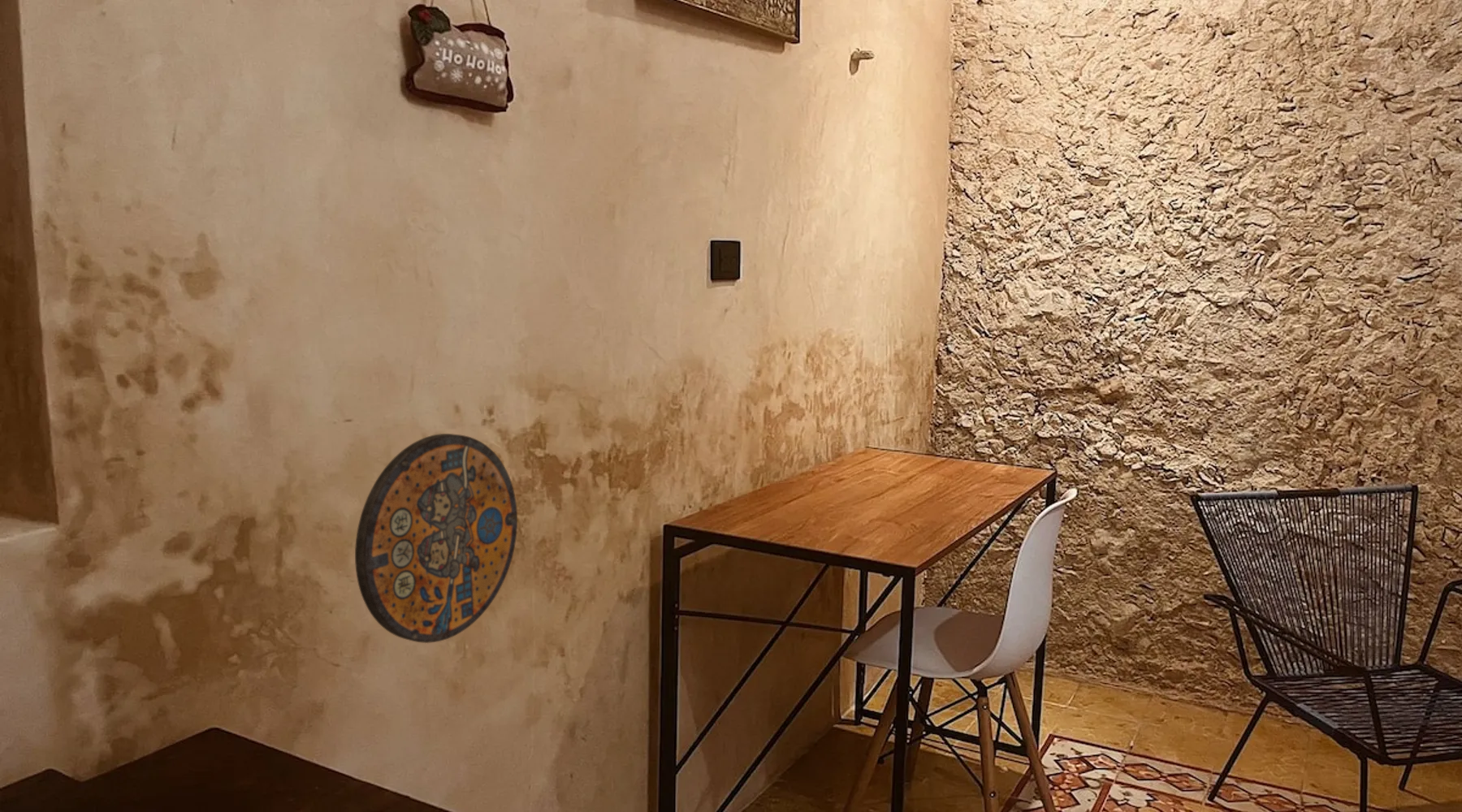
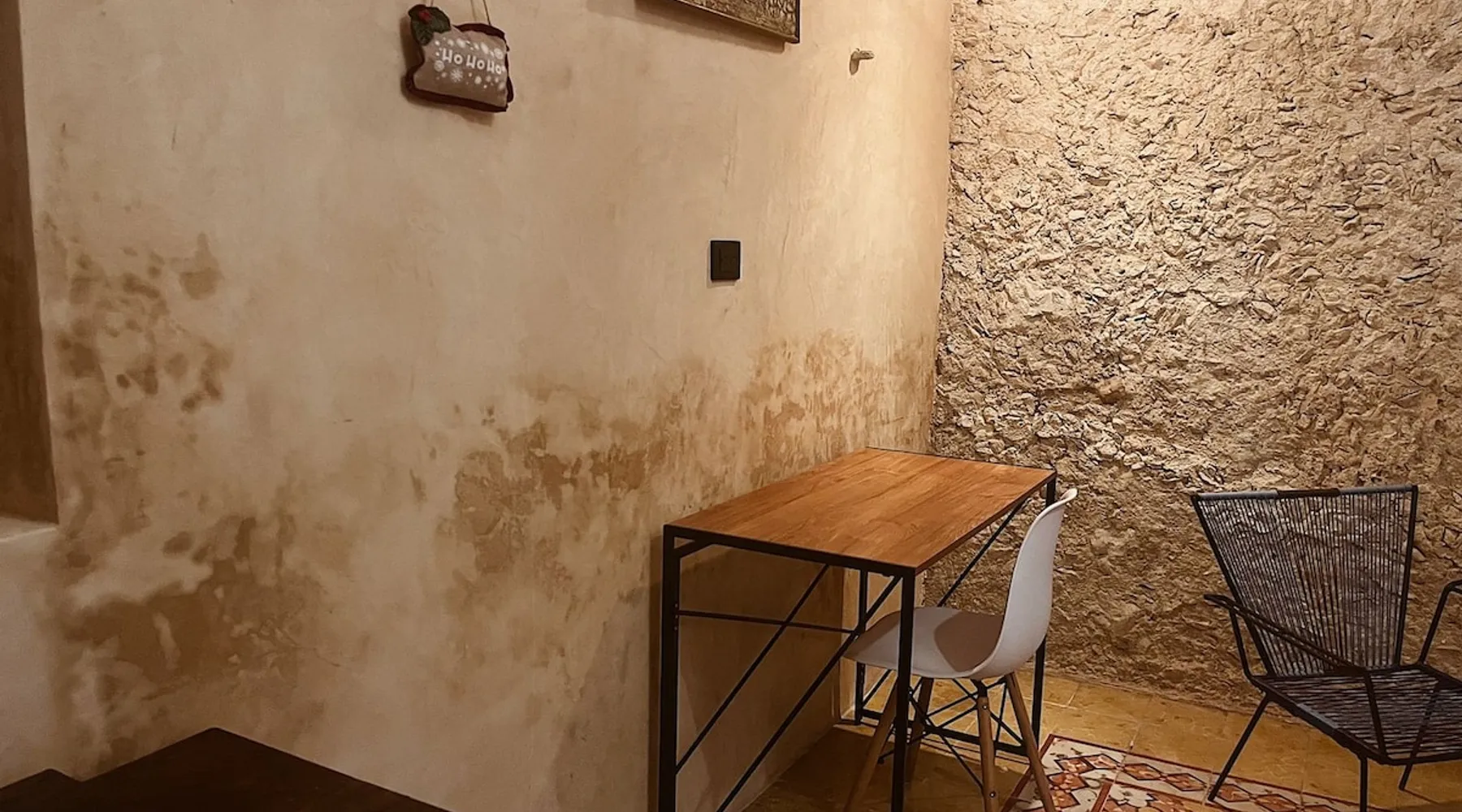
- manhole cover [354,433,518,644]
